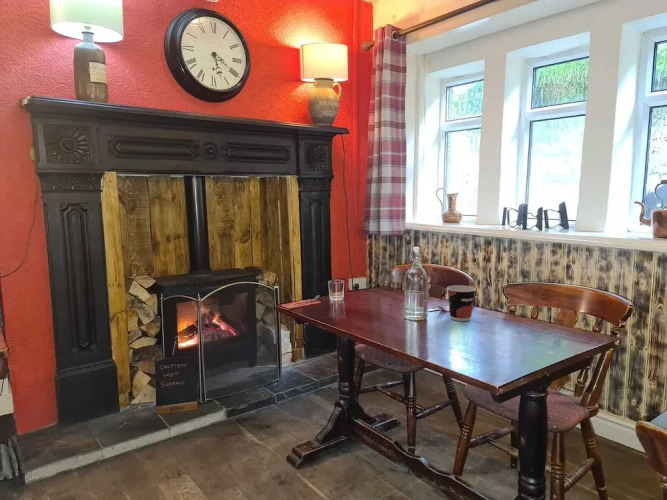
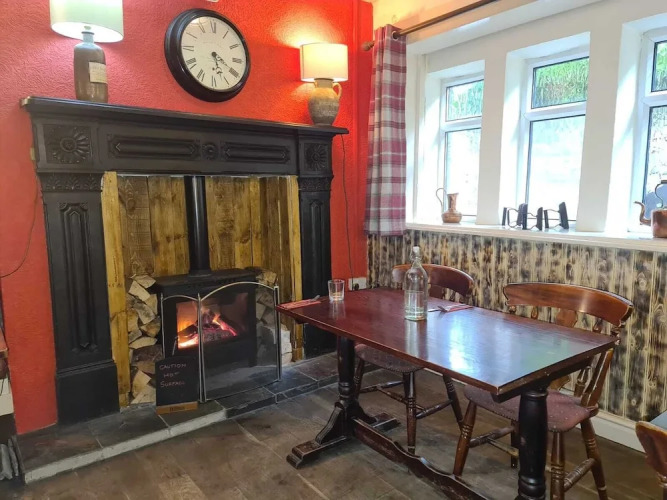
- cup [446,284,477,322]
